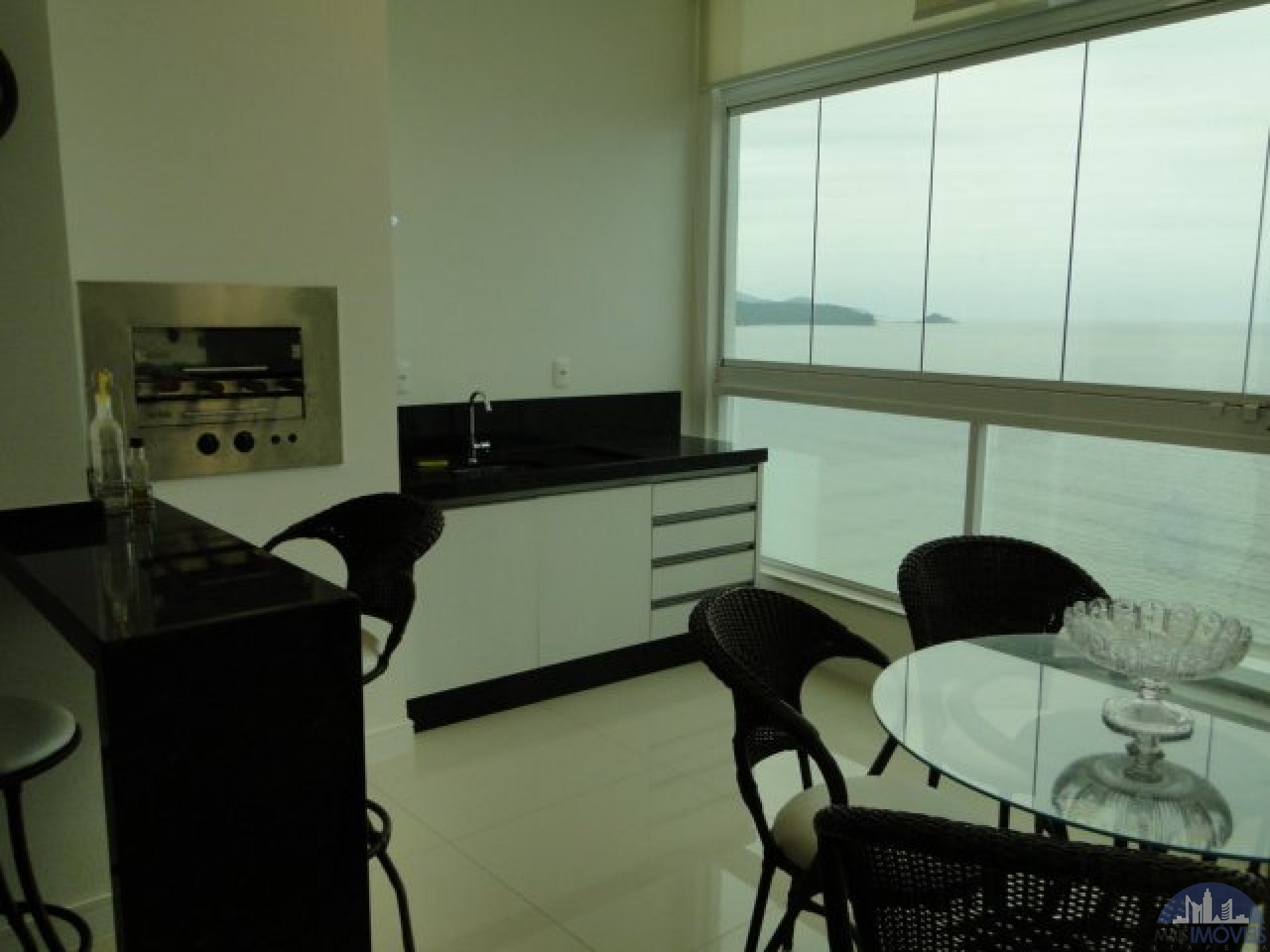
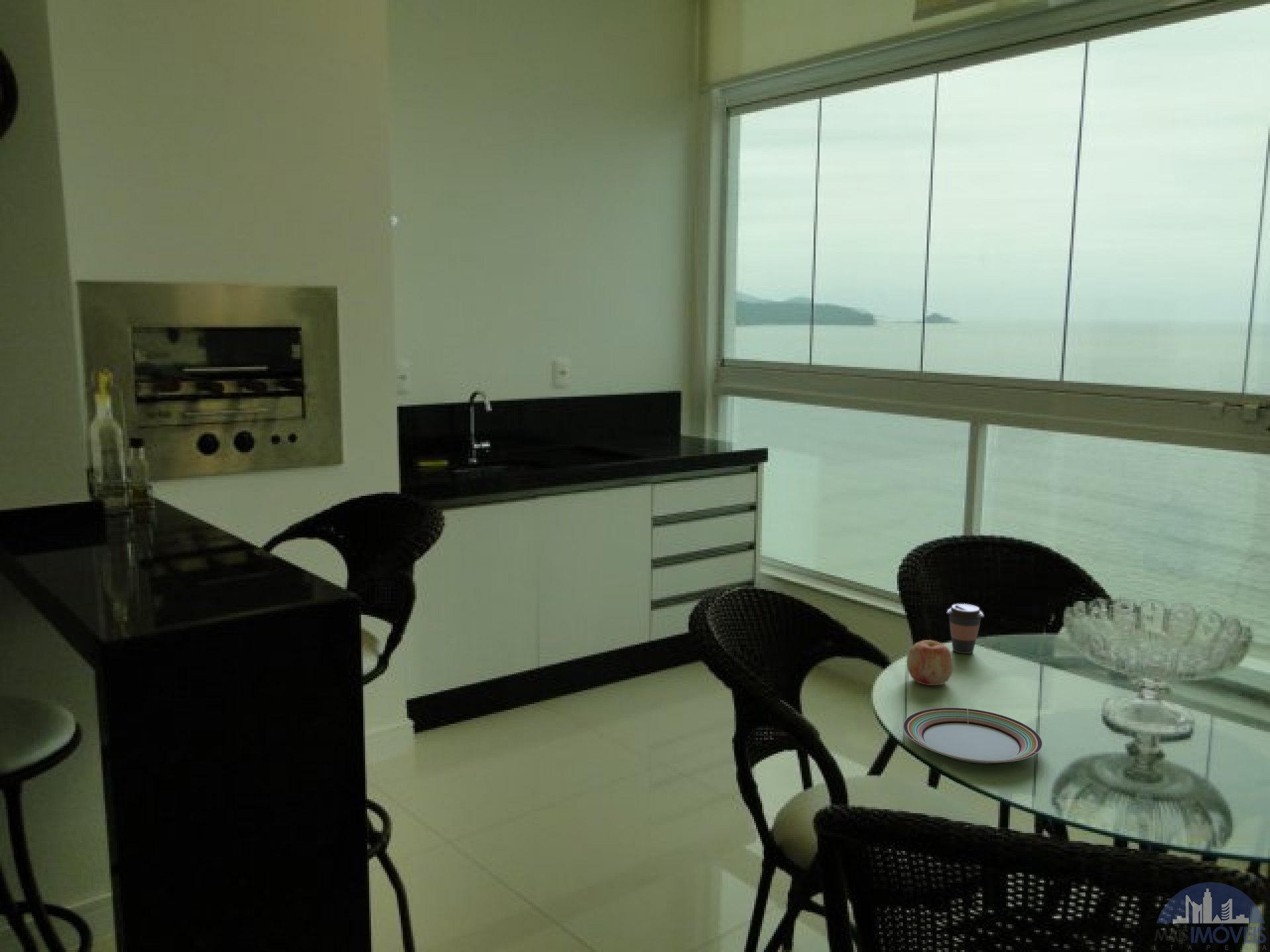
+ apple [906,639,954,686]
+ plate [902,707,1043,764]
+ coffee cup [947,603,984,654]
